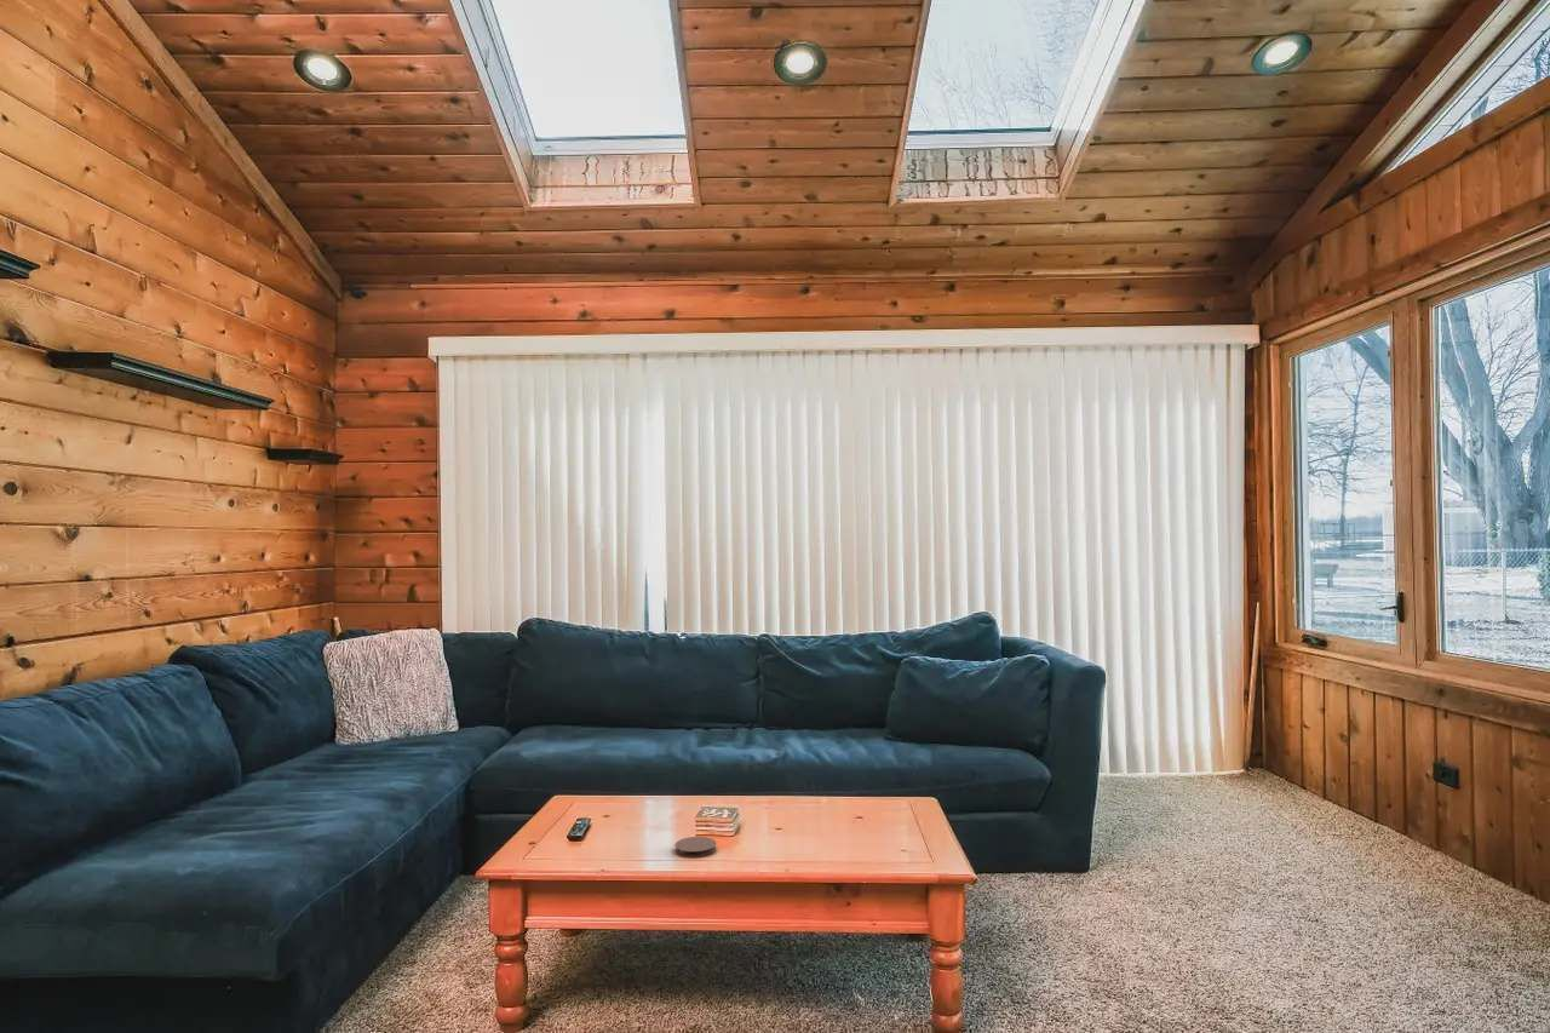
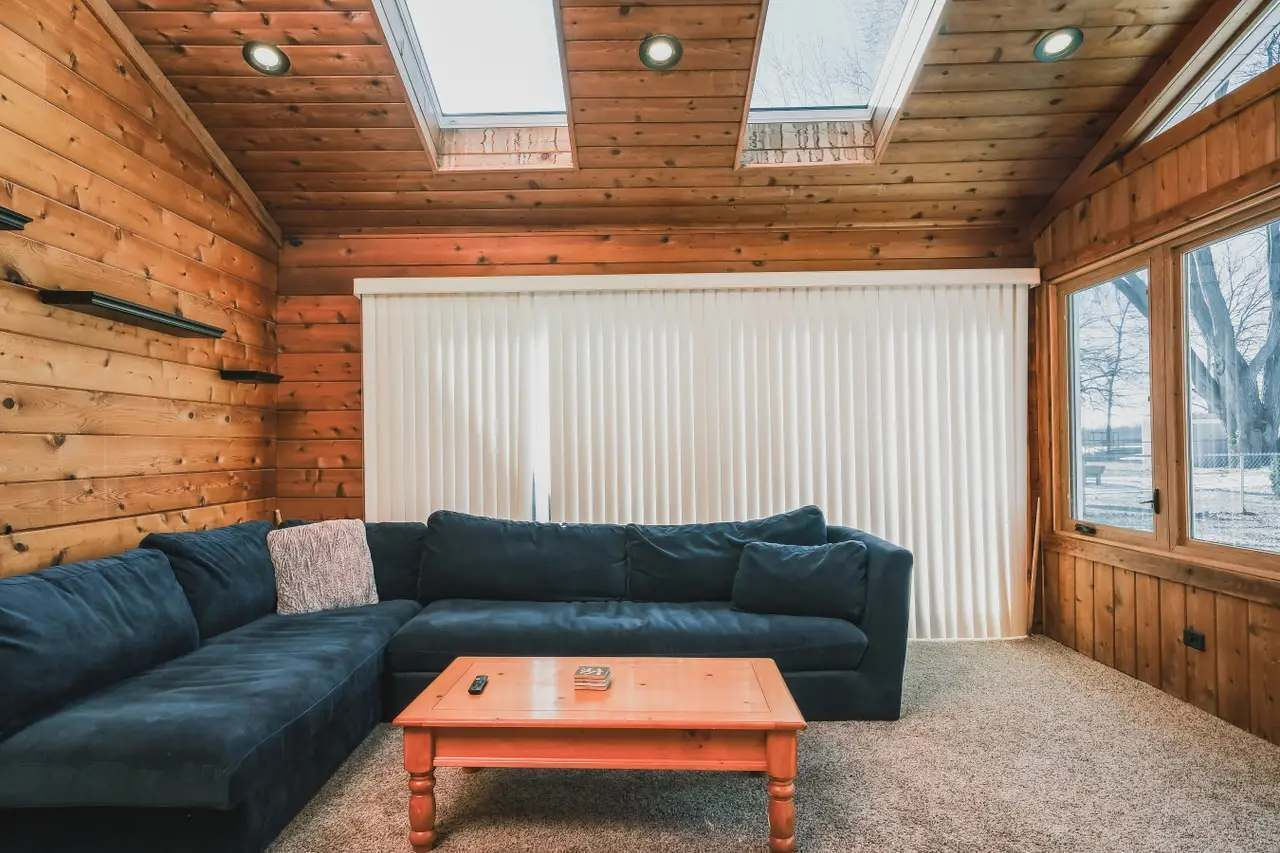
- coaster [673,836,717,859]
